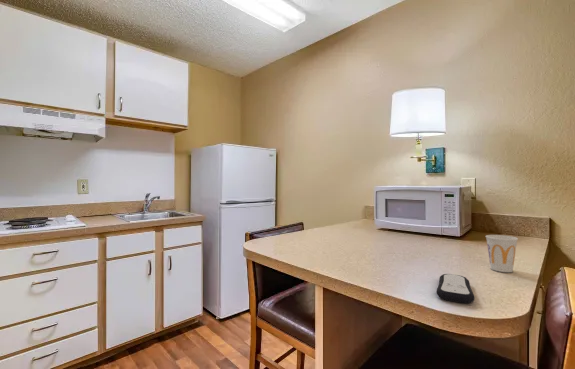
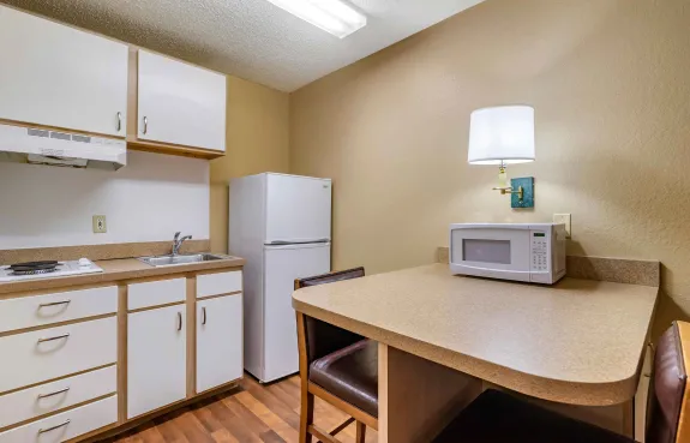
- remote control [435,273,476,304]
- cup [485,234,519,273]
